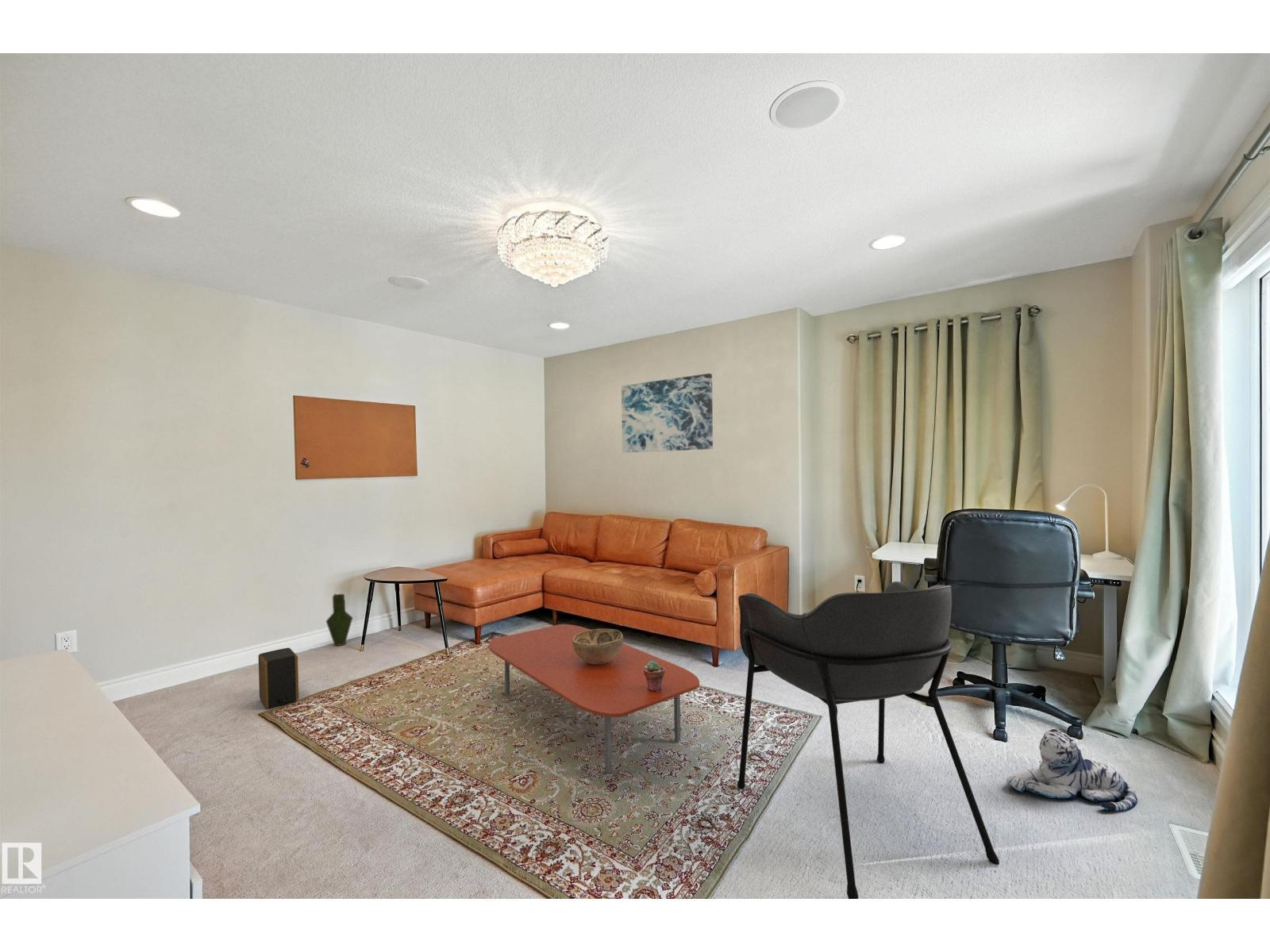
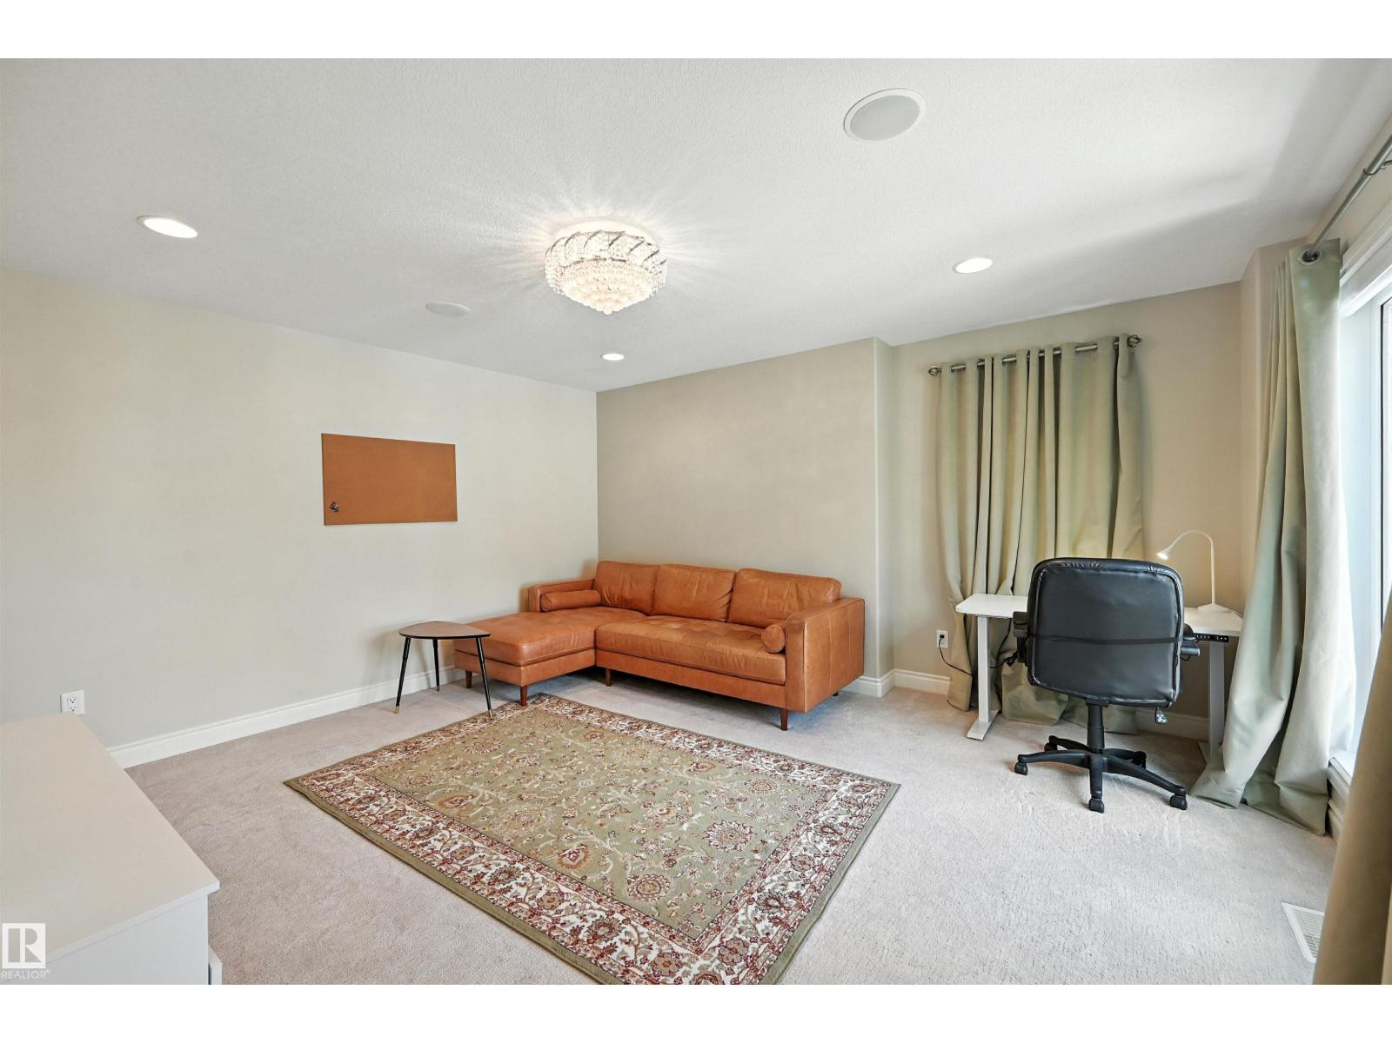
- wall art [621,373,714,454]
- armchair [737,581,1000,900]
- plush toy [1006,727,1138,812]
- coffee table [488,624,700,774]
- decorative bowl [572,628,624,665]
- potted succulent [644,661,664,692]
- speaker [257,647,299,709]
- vase [325,593,353,647]
